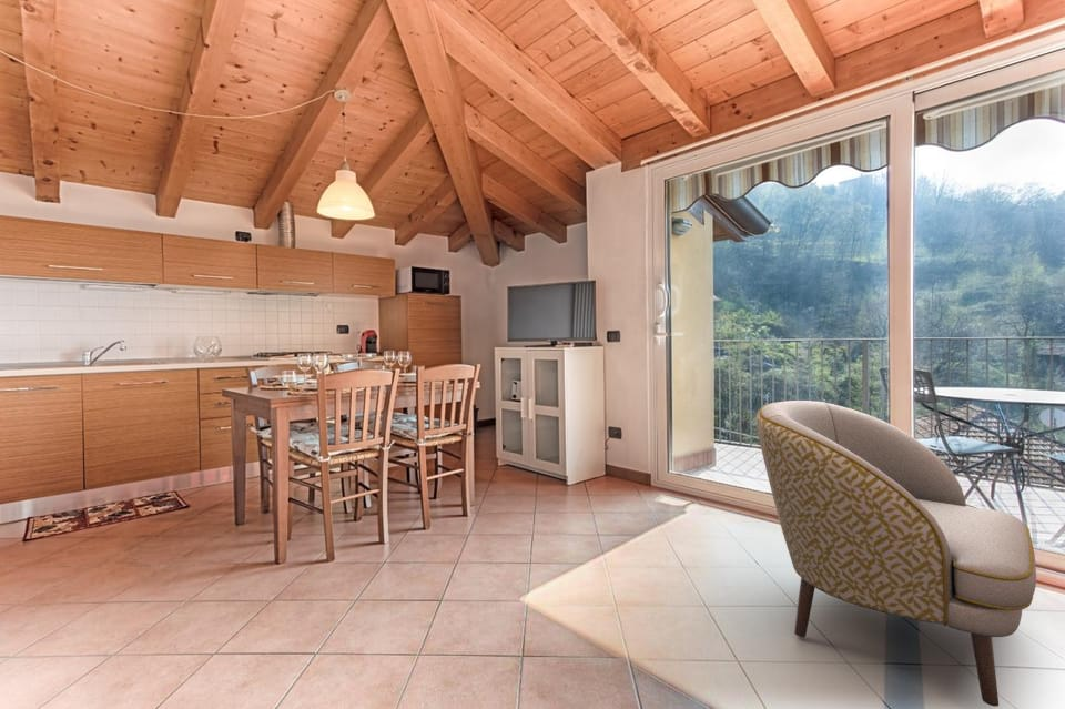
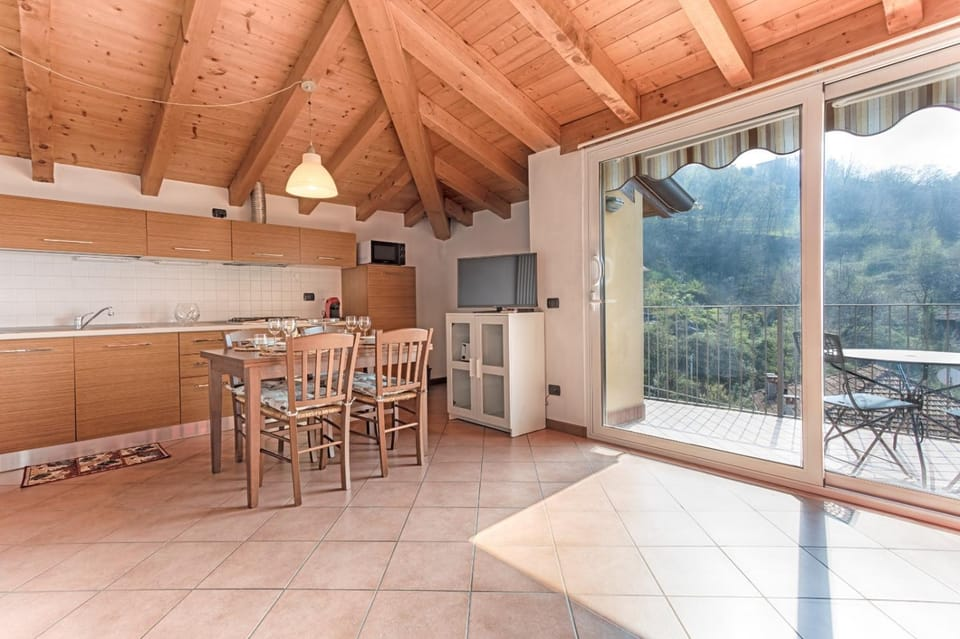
- armchair [755,399,1037,708]
